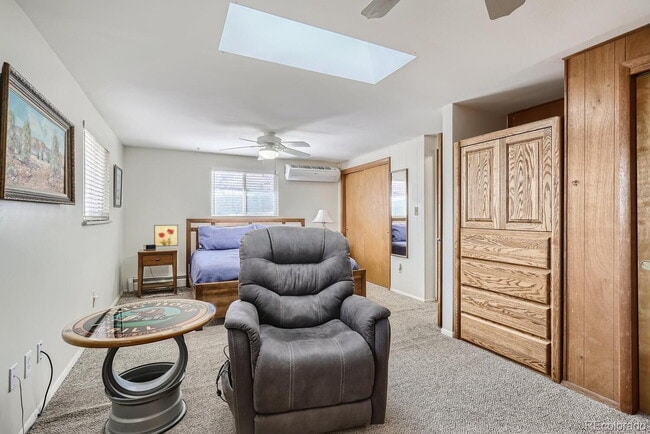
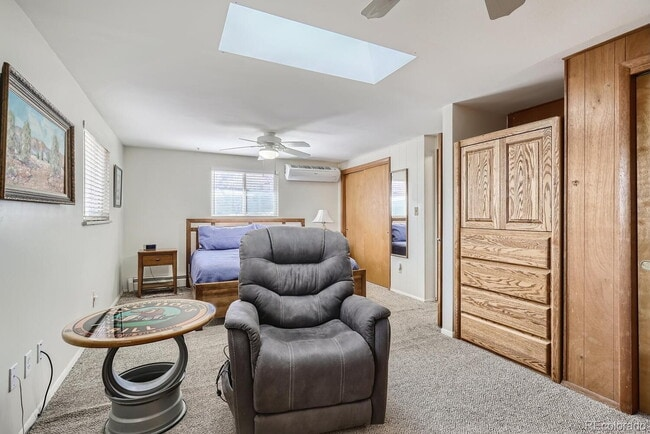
- wall art [153,224,179,248]
